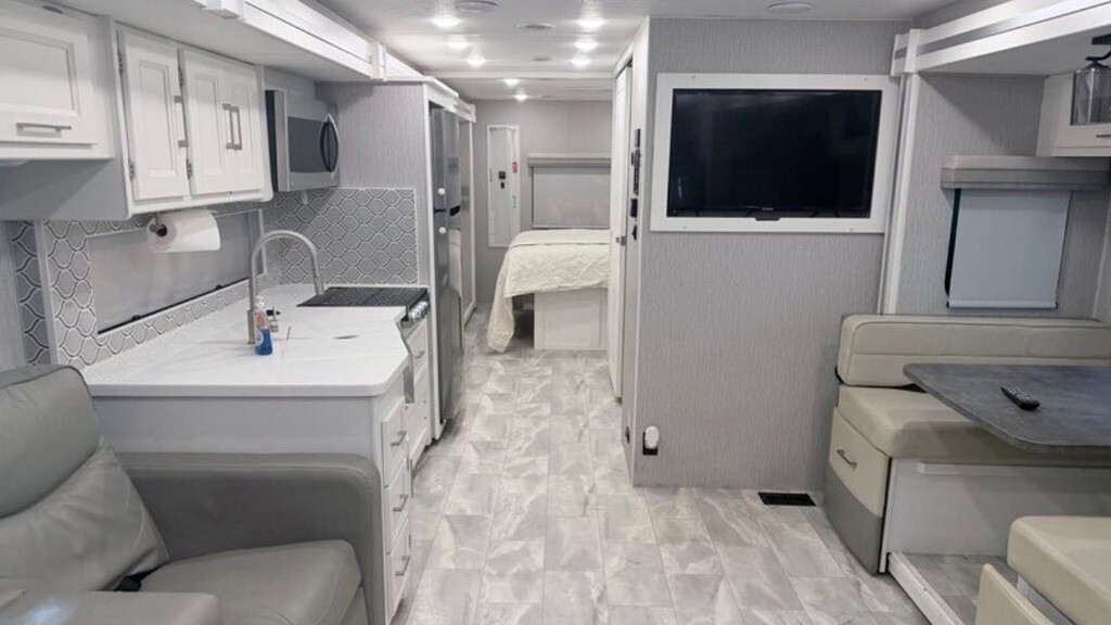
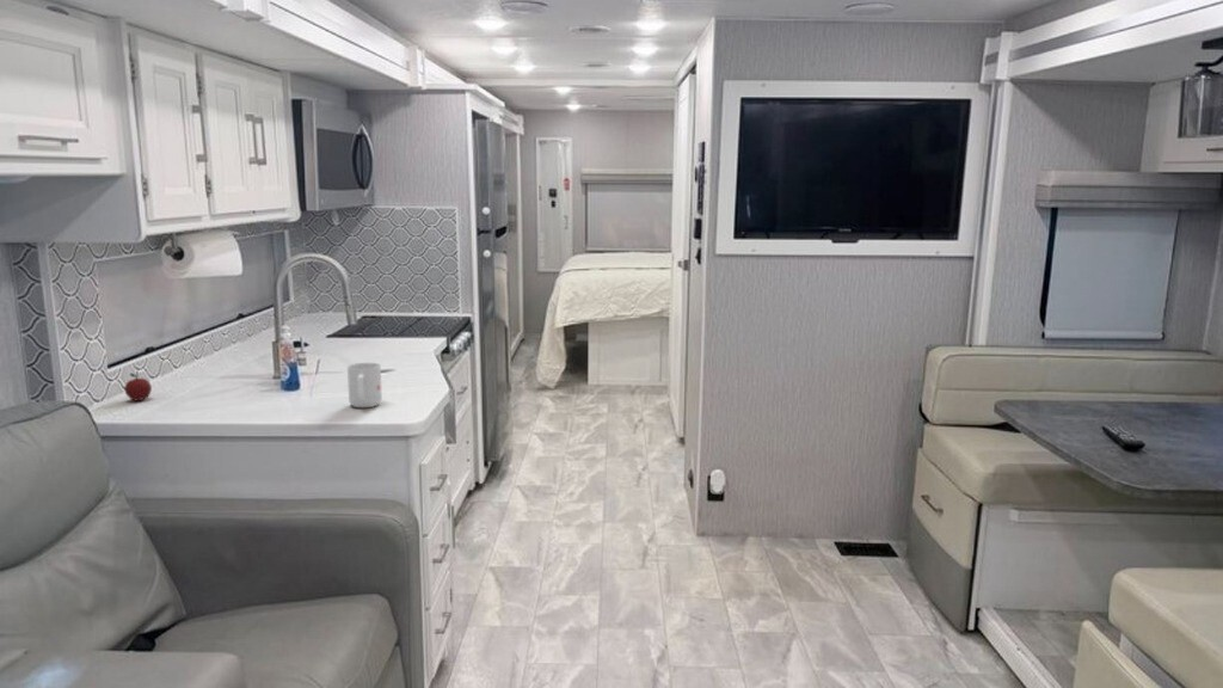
+ mug [346,362,383,408]
+ apple [123,371,153,403]
